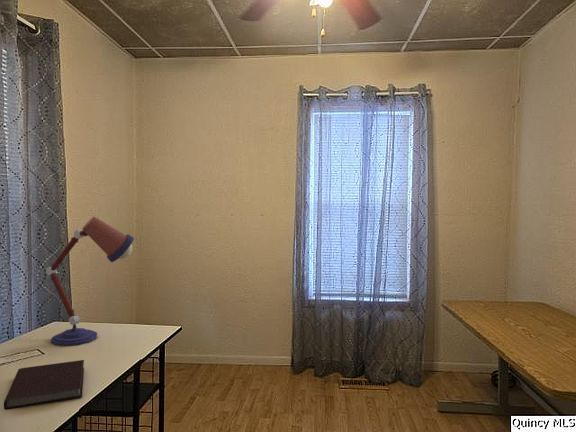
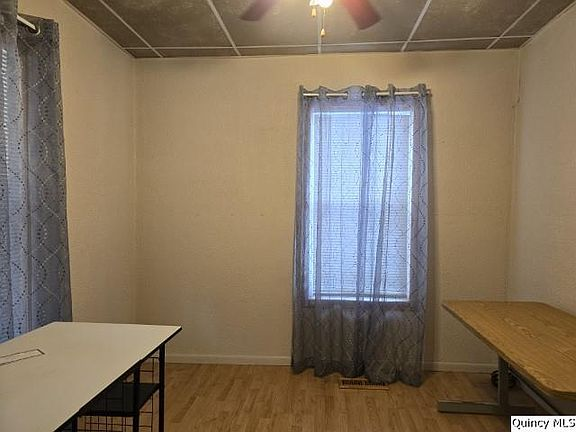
- desk lamp [45,216,135,347]
- notebook [3,359,85,411]
